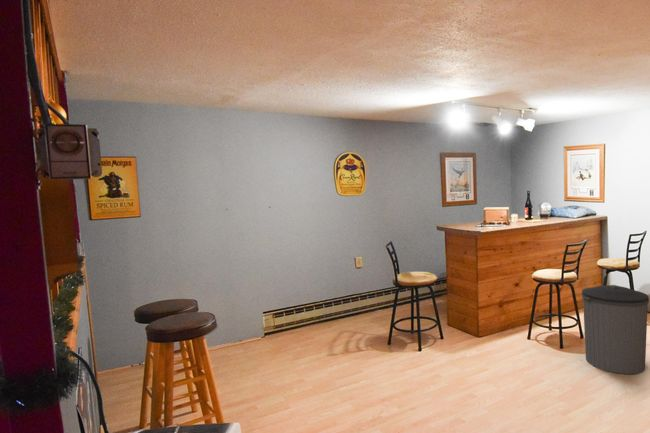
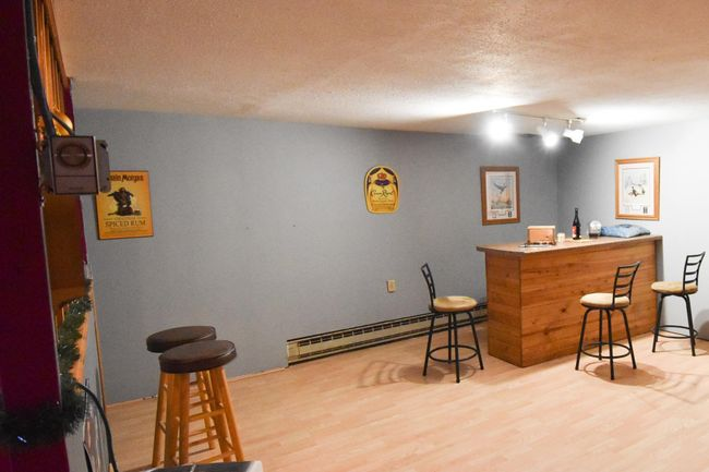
- trash can [581,284,650,375]
